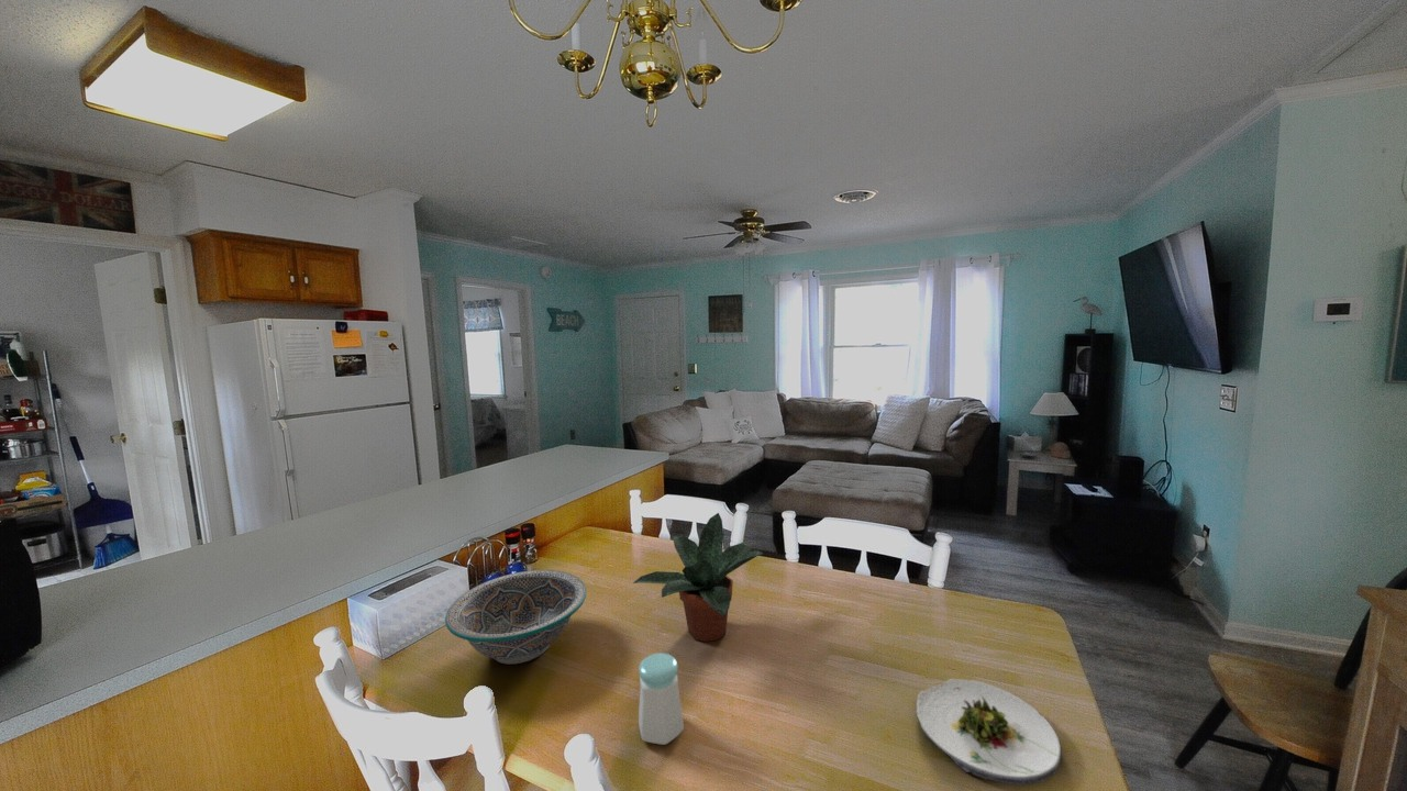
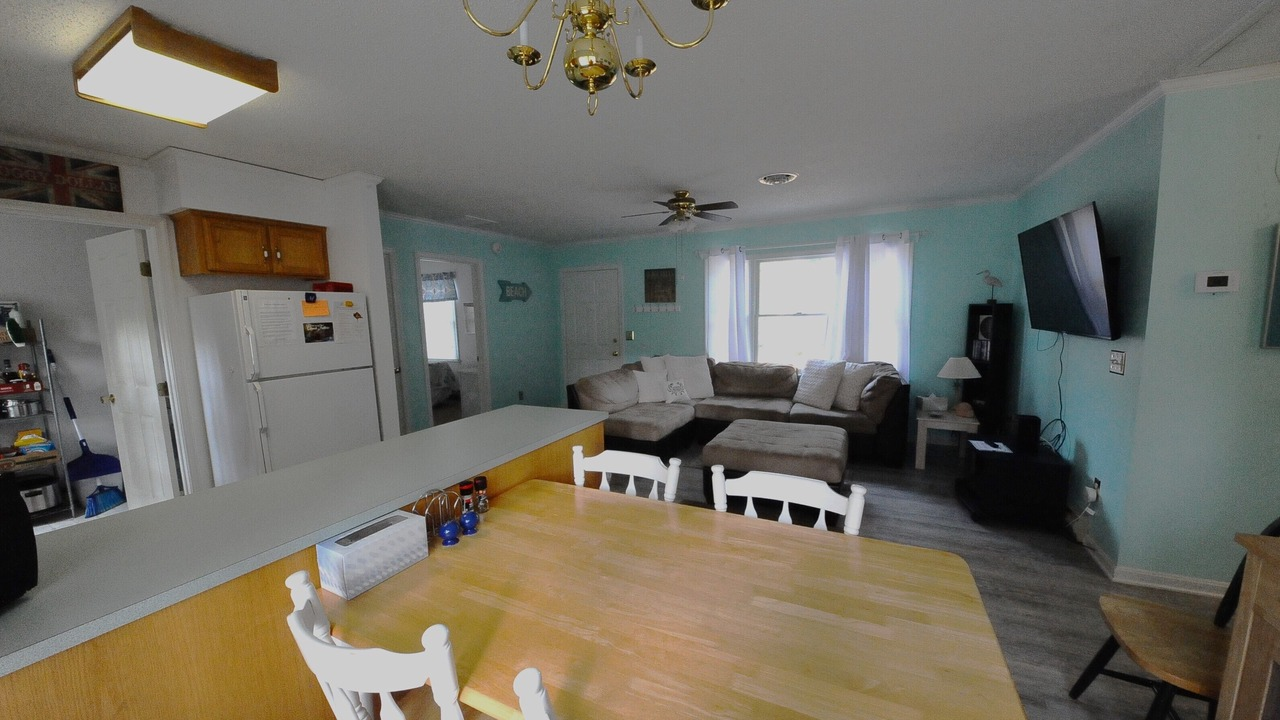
- bowl [444,569,587,666]
- salt shaker [638,651,685,746]
- potted plant [632,512,764,643]
- salad plate [915,678,1063,787]
